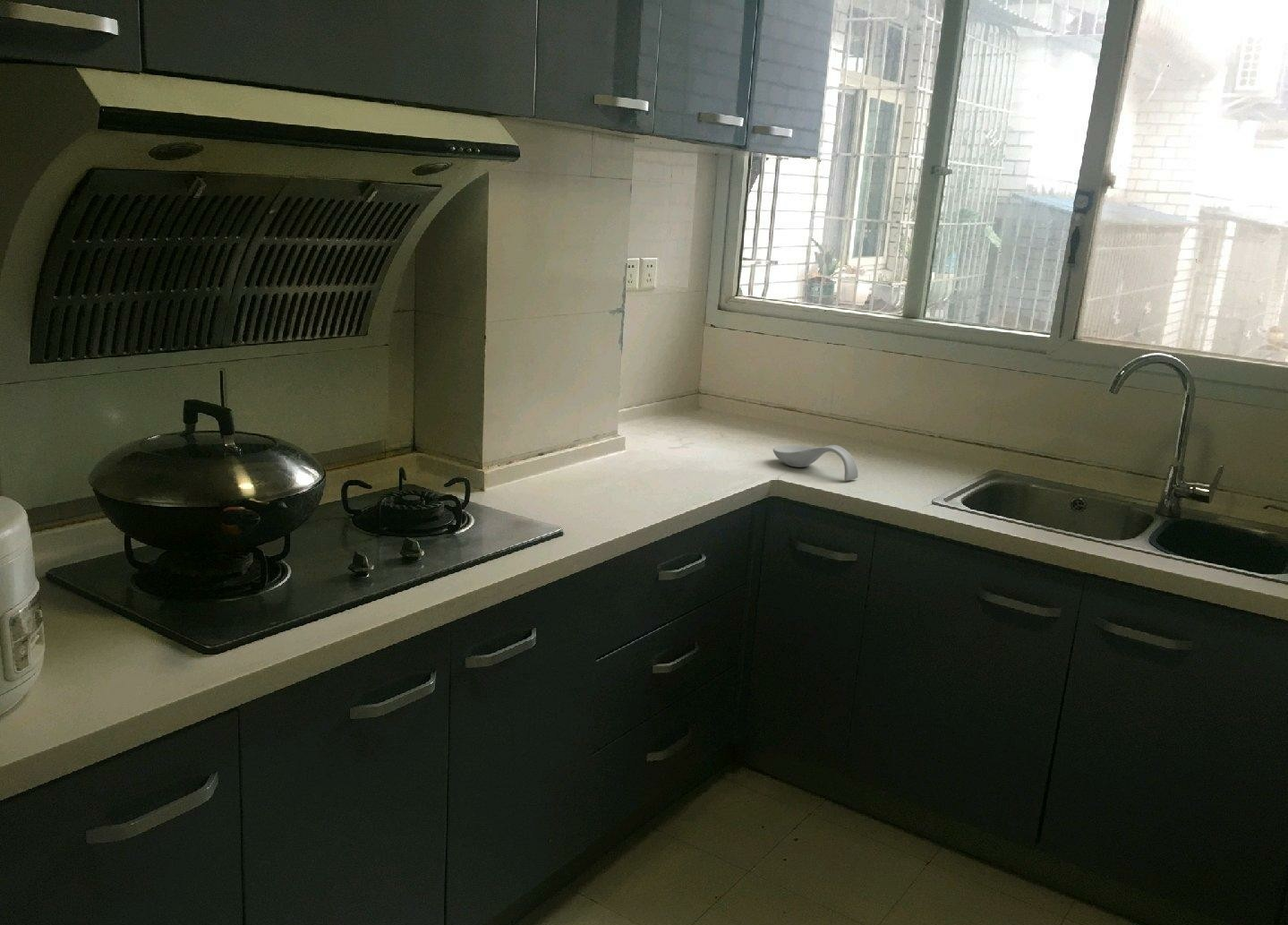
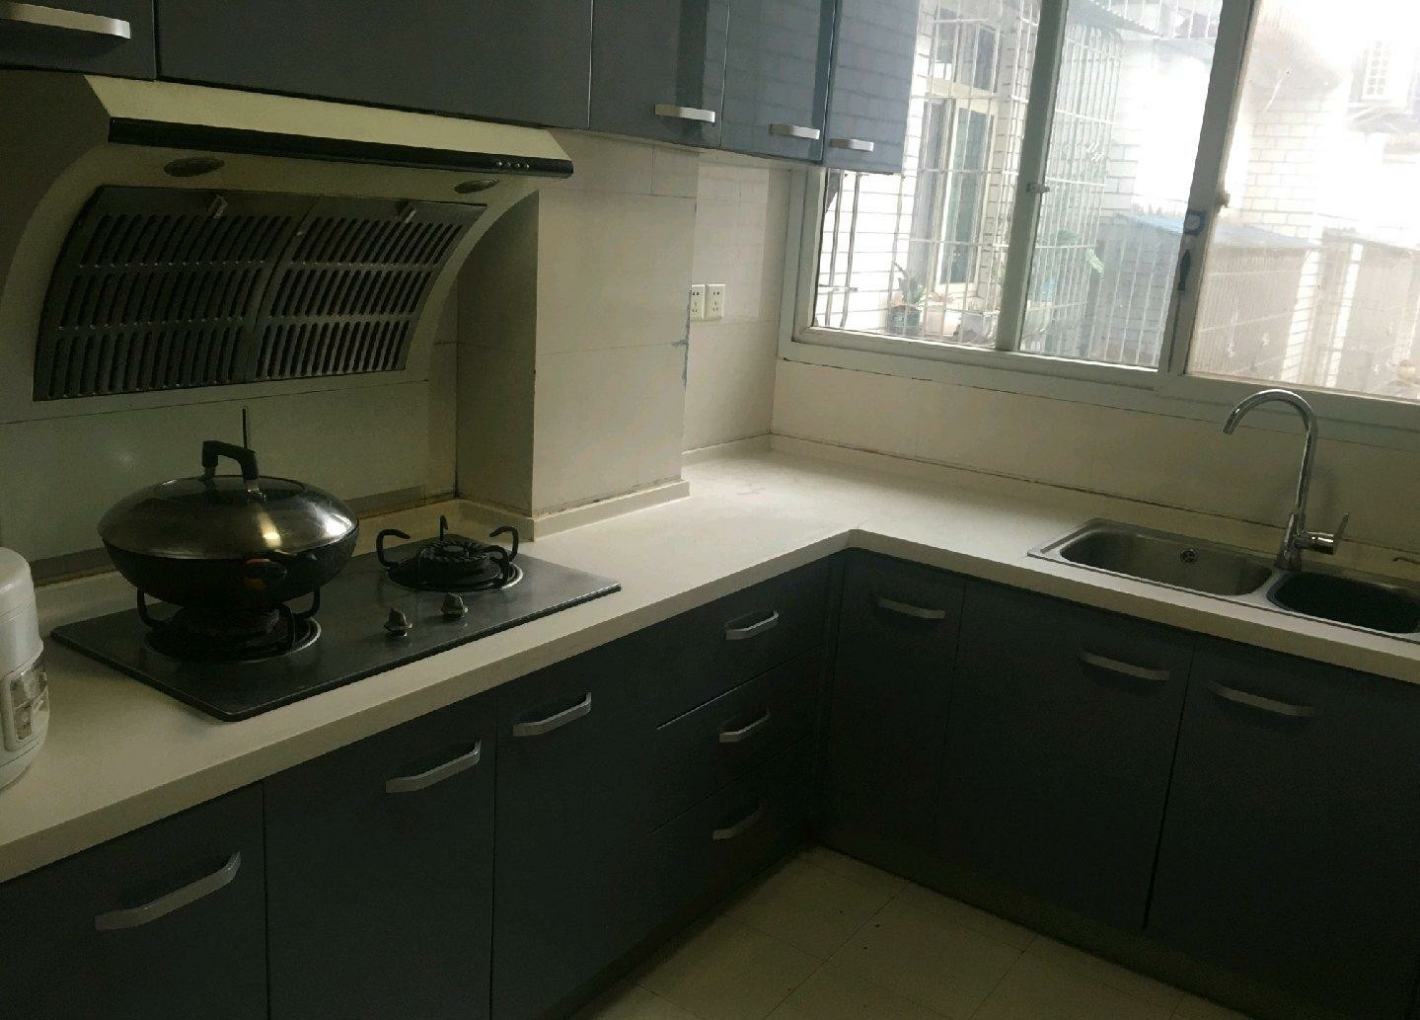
- spoon rest [772,444,858,482]
